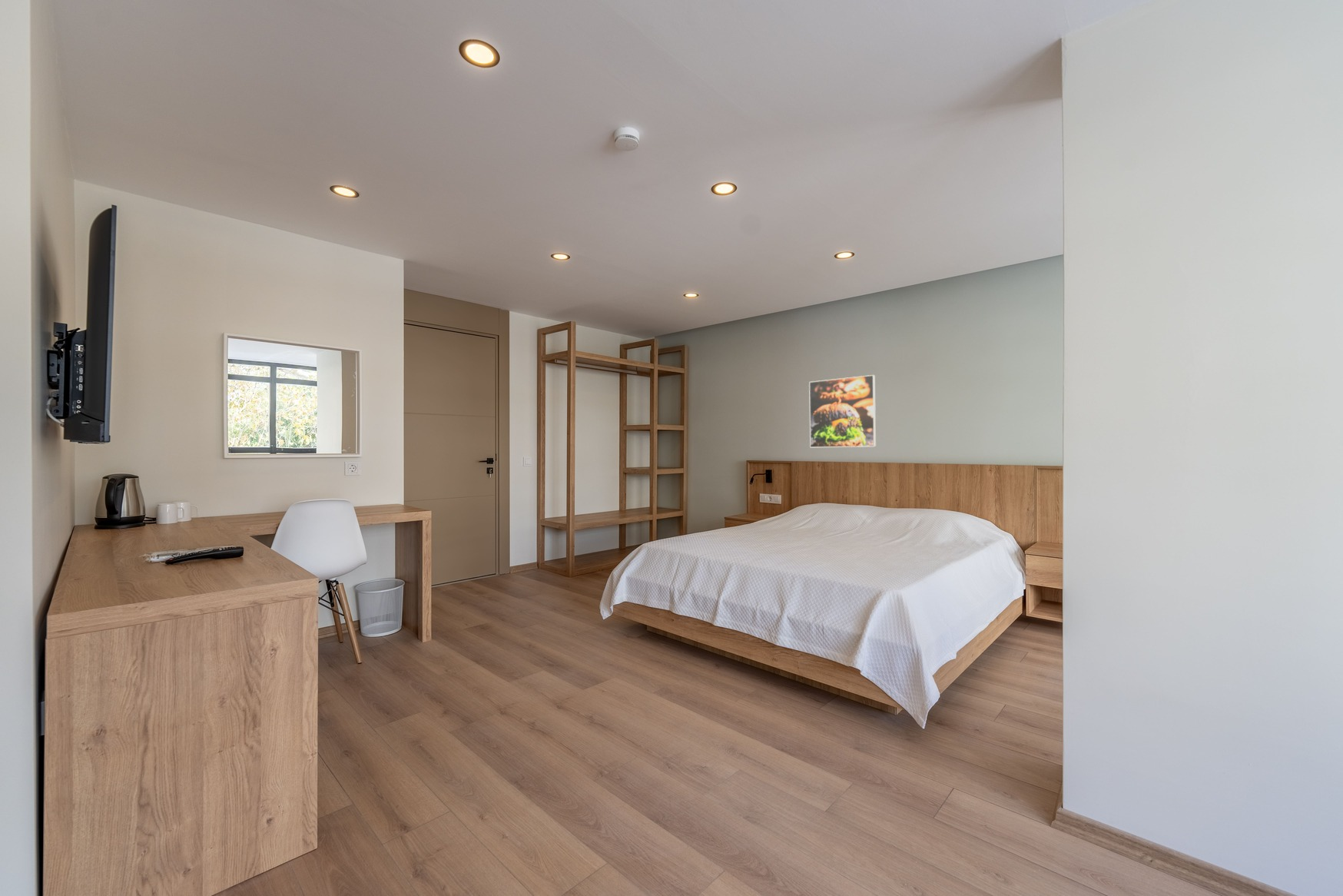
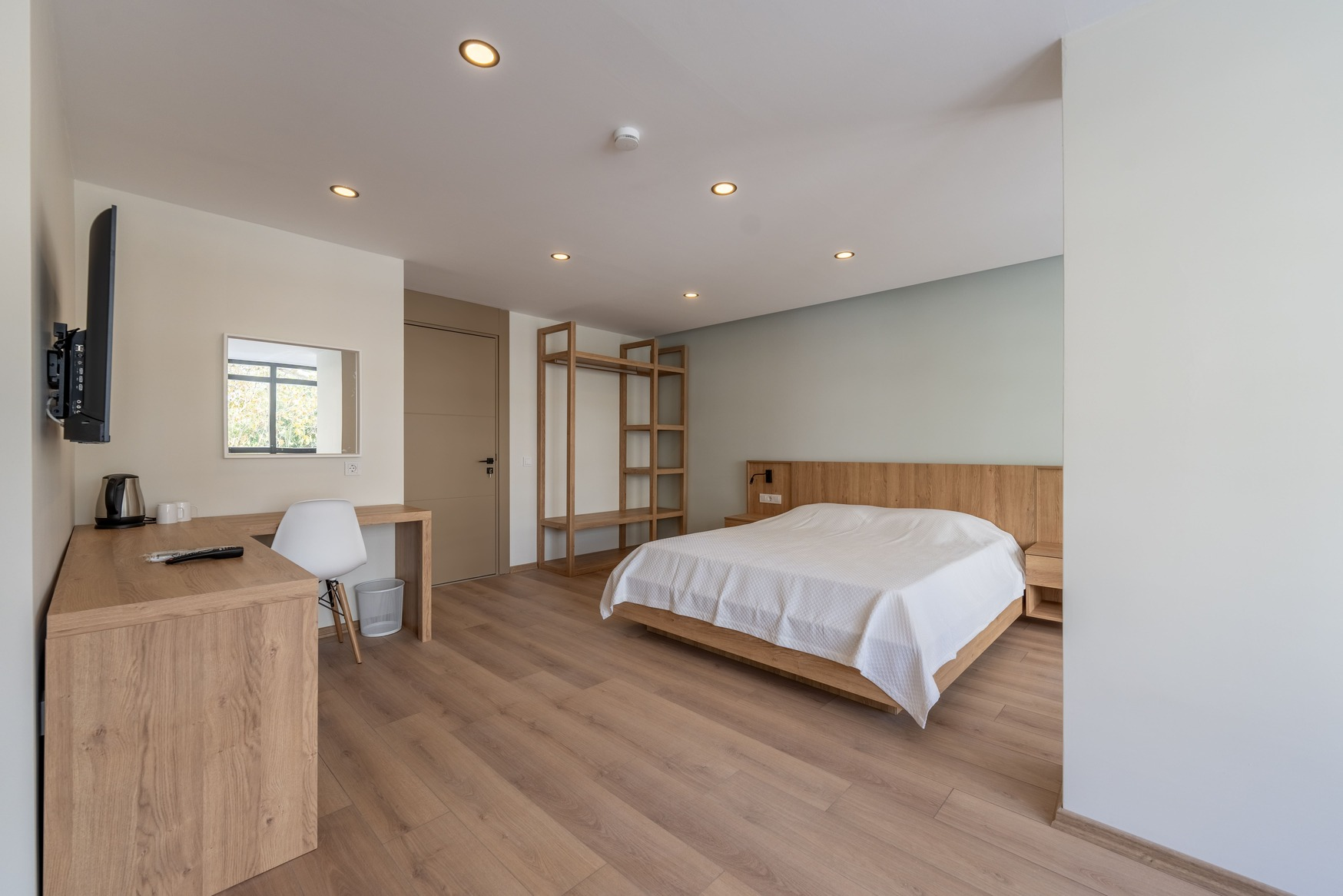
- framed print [808,374,877,448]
